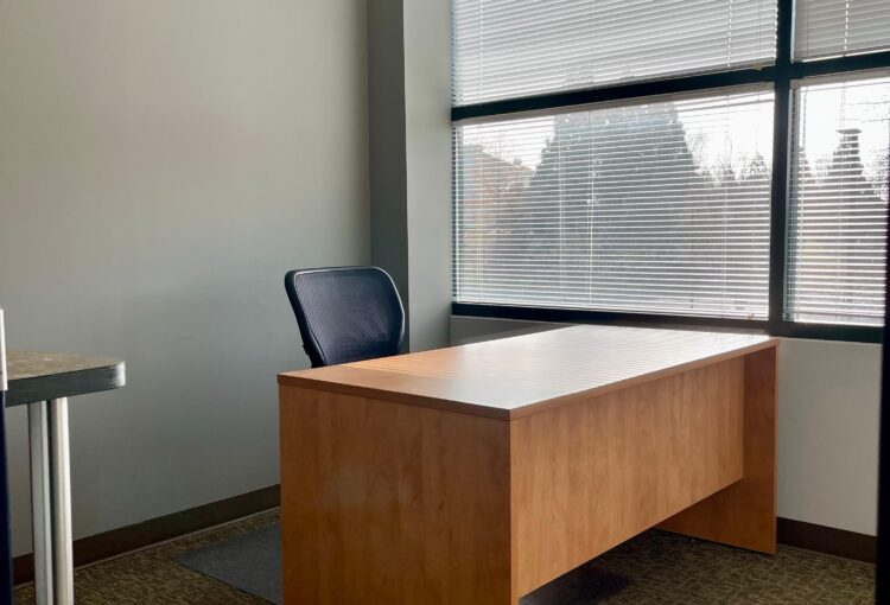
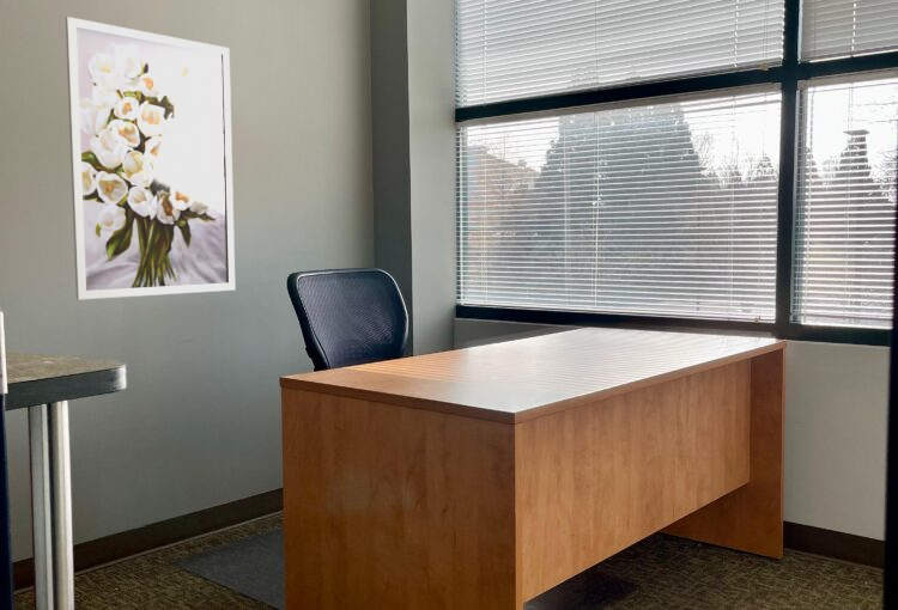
+ wall art [65,16,236,300]
